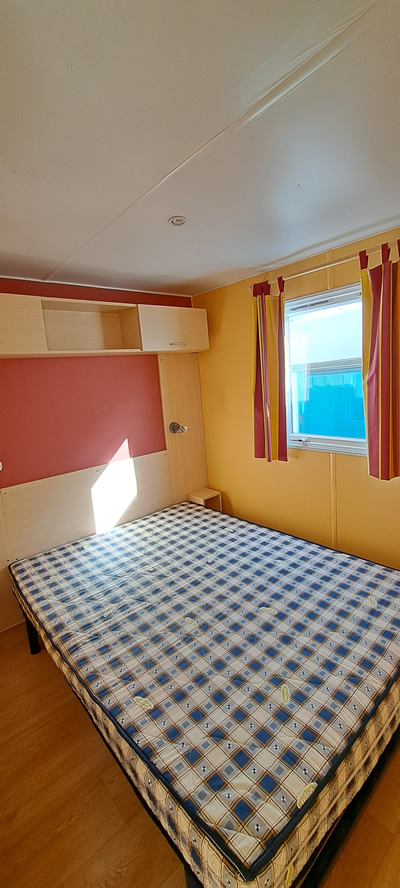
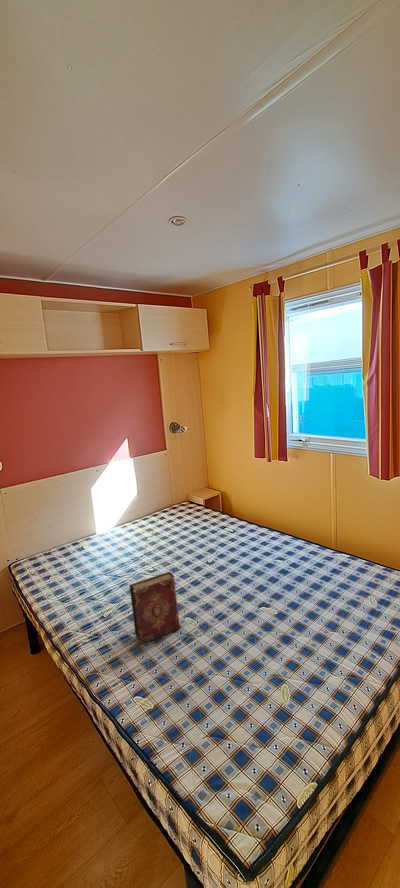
+ hardback book [128,571,181,645]
